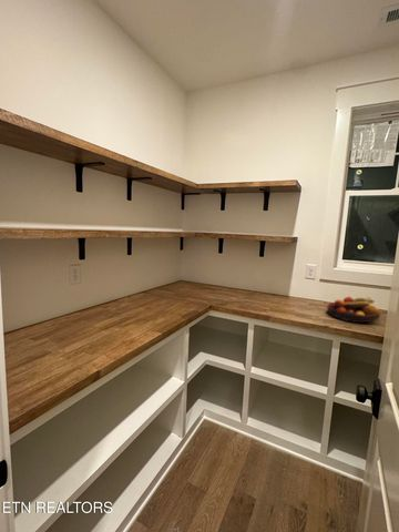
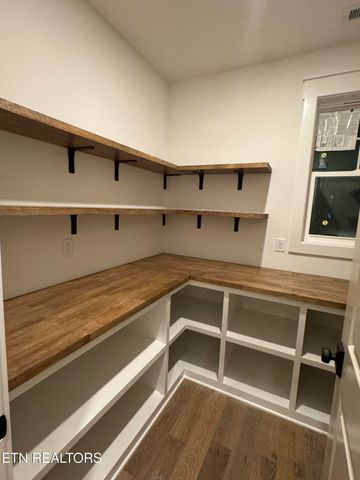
- fruit bowl [326,296,382,324]
